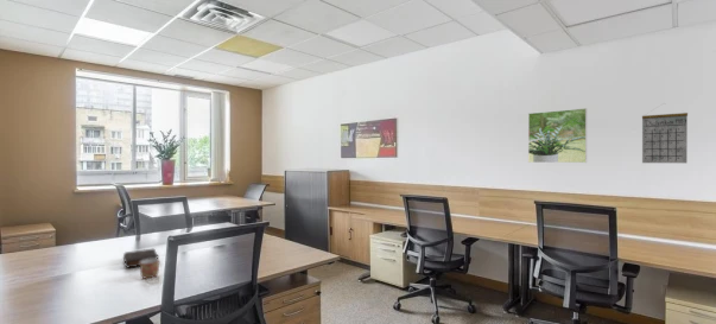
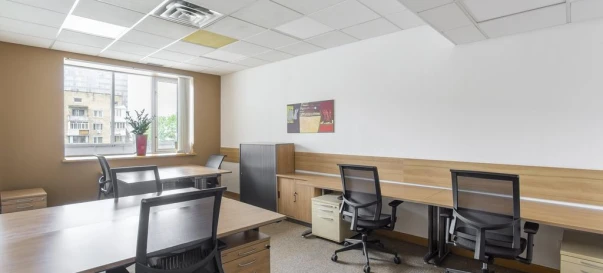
- calendar [641,102,689,164]
- book [122,247,159,269]
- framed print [527,107,588,164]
- mug [139,258,160,279]
